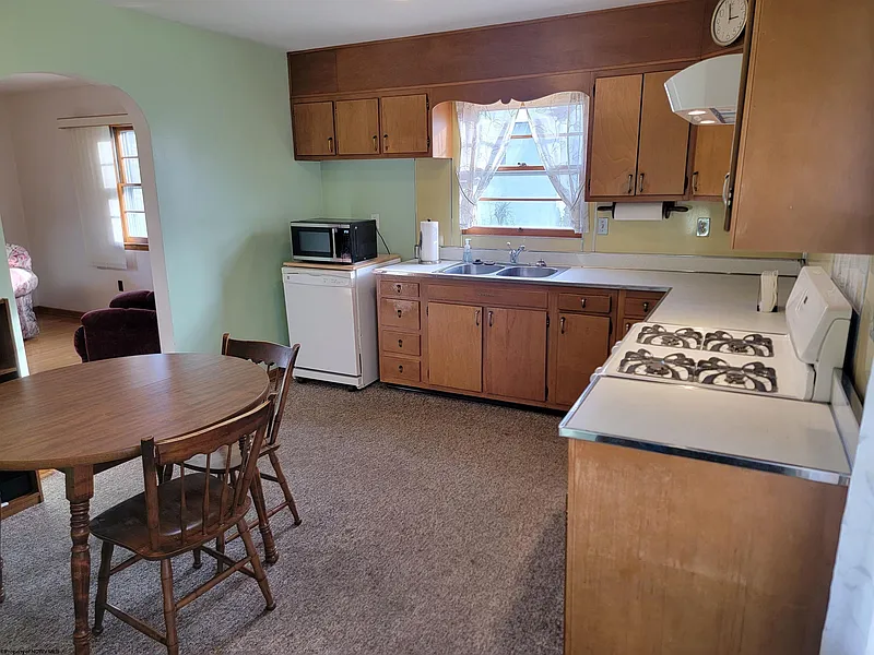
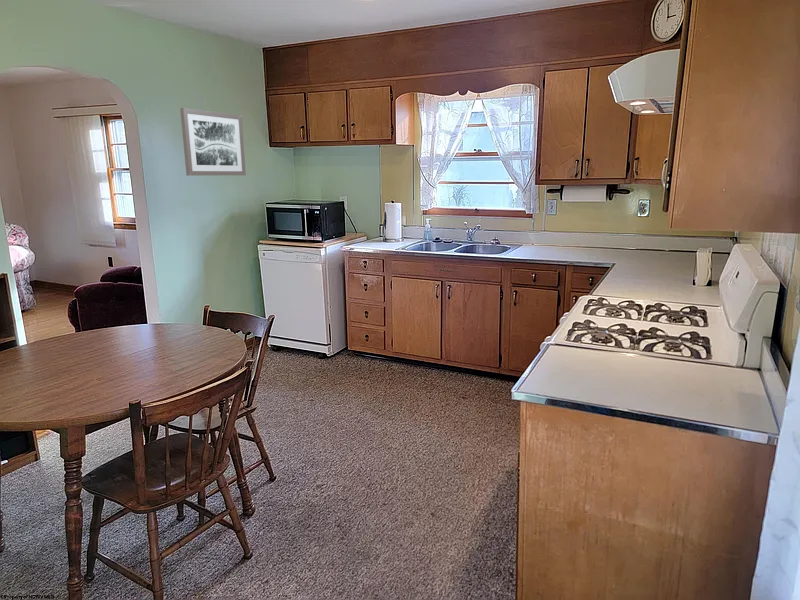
+ wall art [179,107,247,177]
